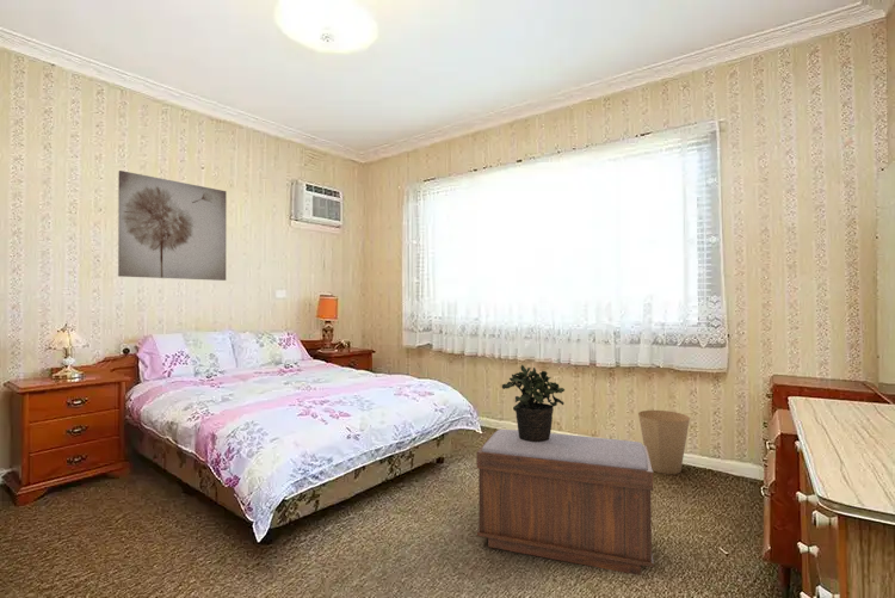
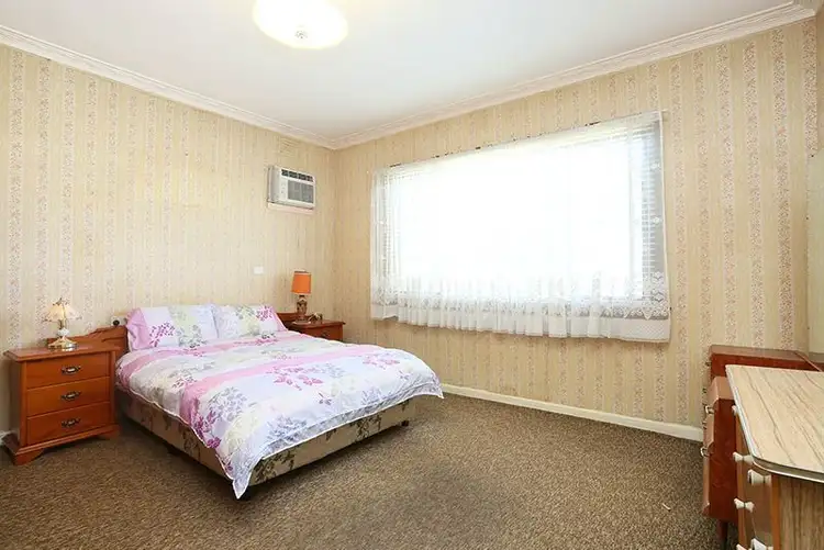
- potted plant [501,364,566,442]
- trash can [637,409,691,475]
- bench [476,429,655,577]
- wall art [117,169,228,282]
